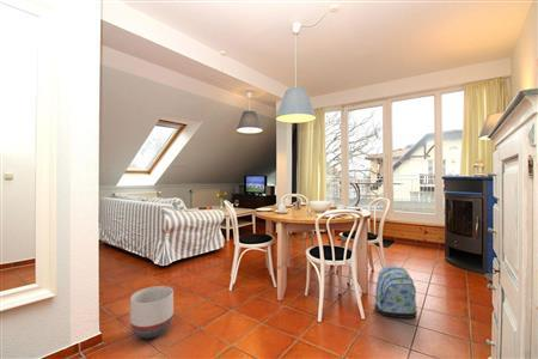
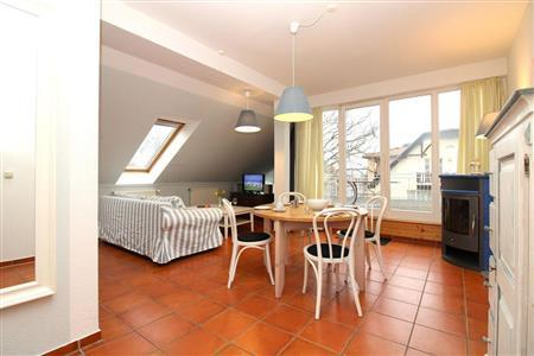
- planter [129,285,175,340]
- backpack [373,264,418,320]
